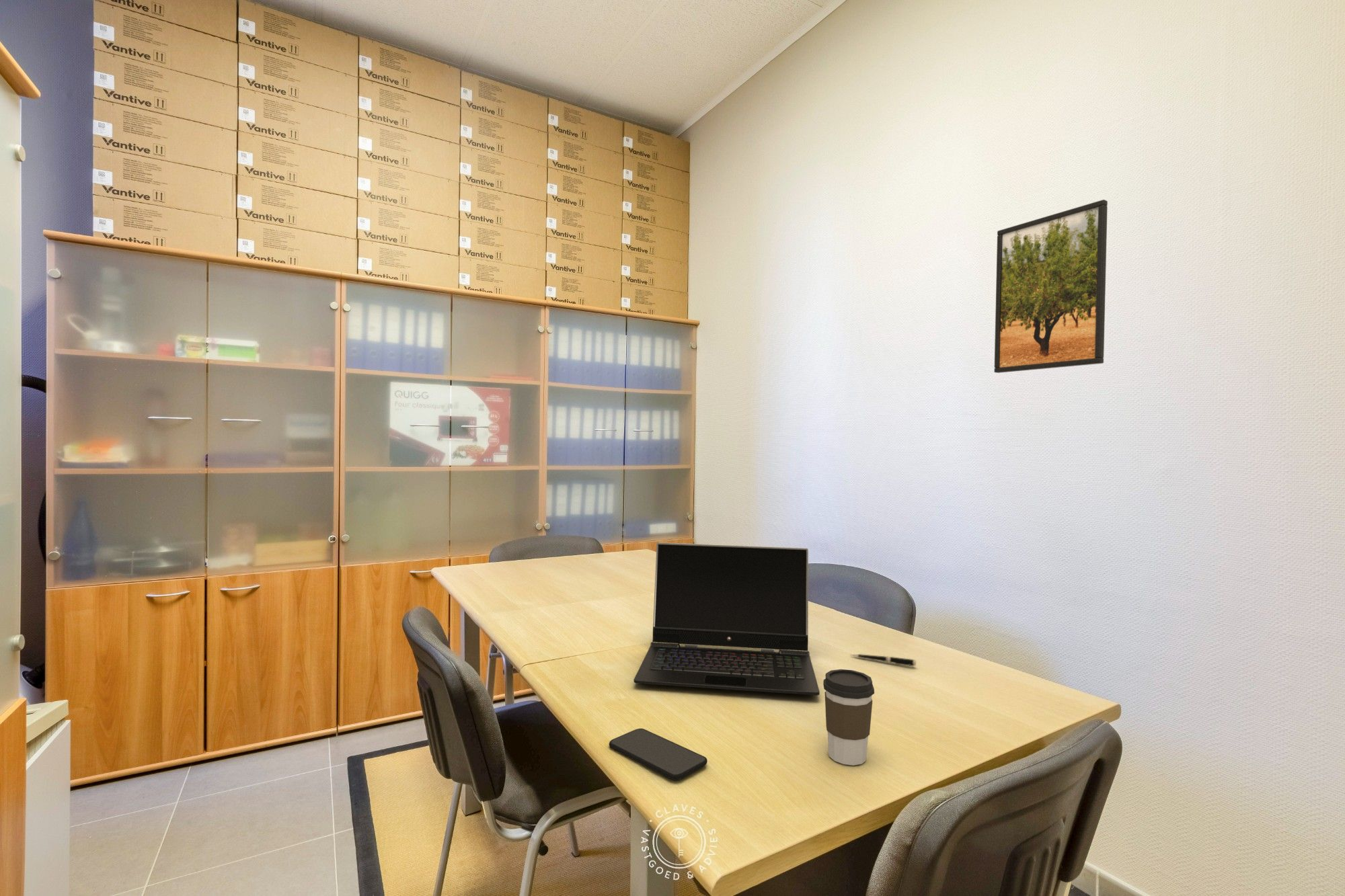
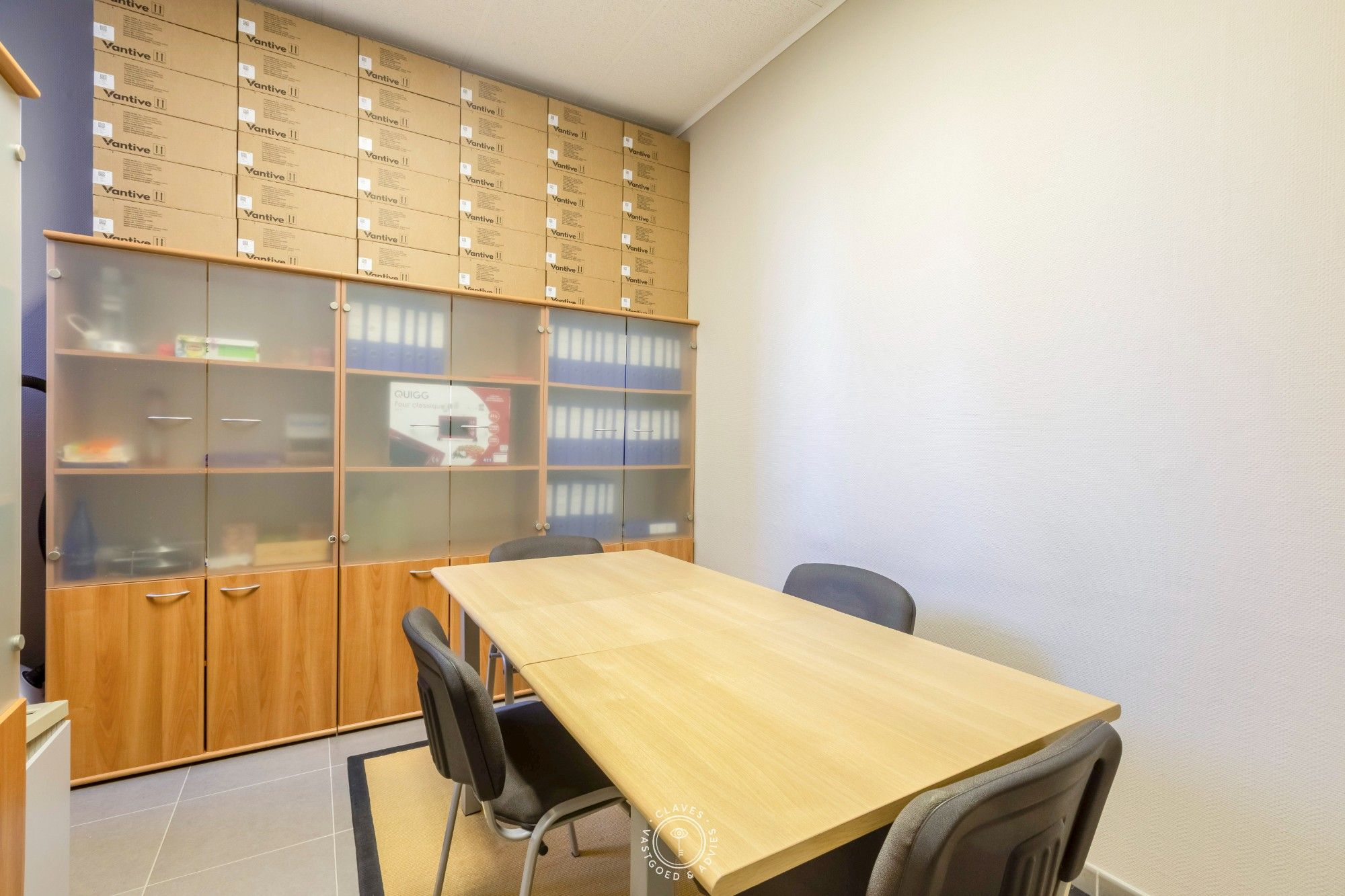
- smartphone [609,728,708,780]
- pen [850,653,917,667]
- laptop computer [633,542,820,696]
- coffee cup [822,669,875,766]
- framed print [993,199,1108,374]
